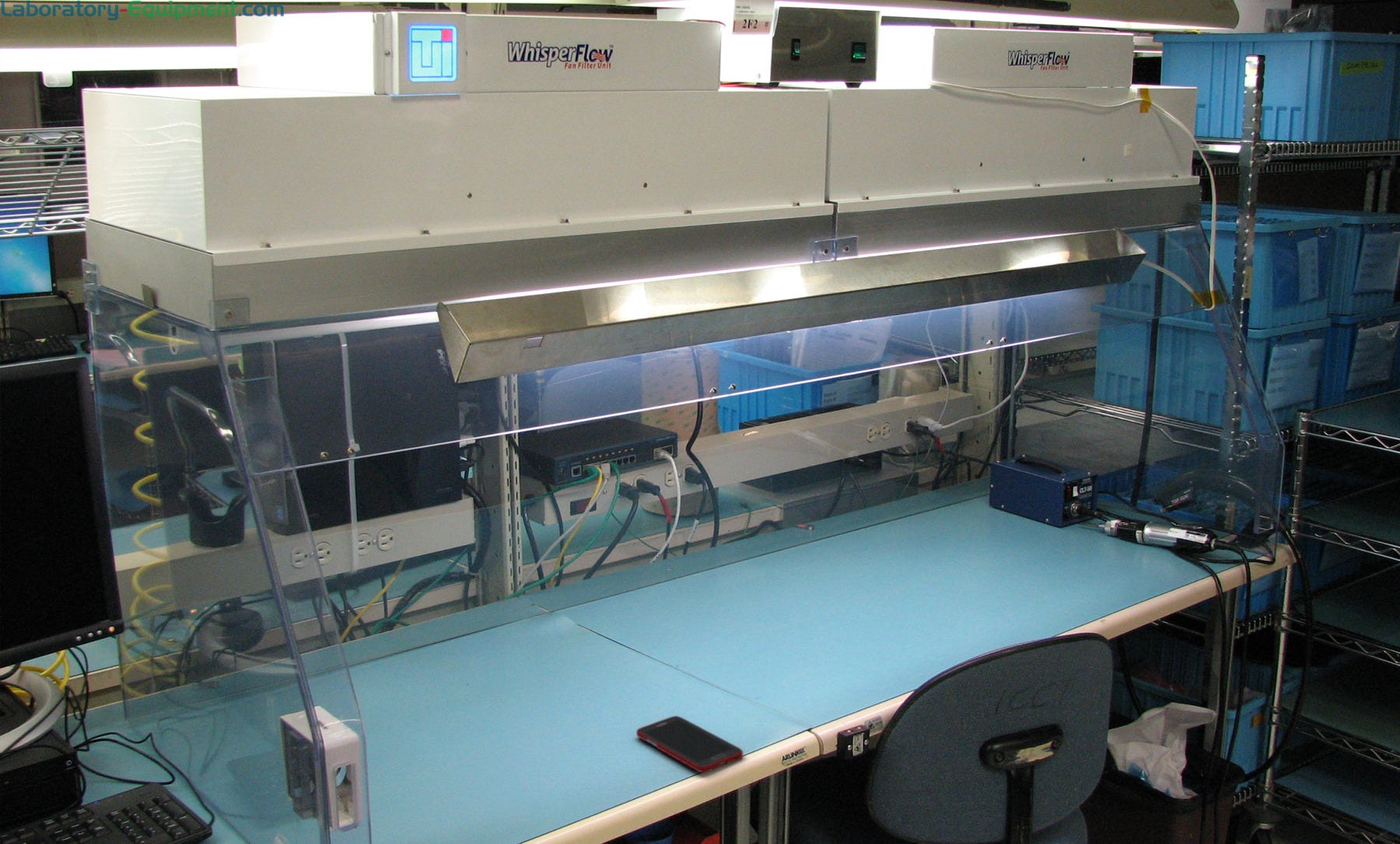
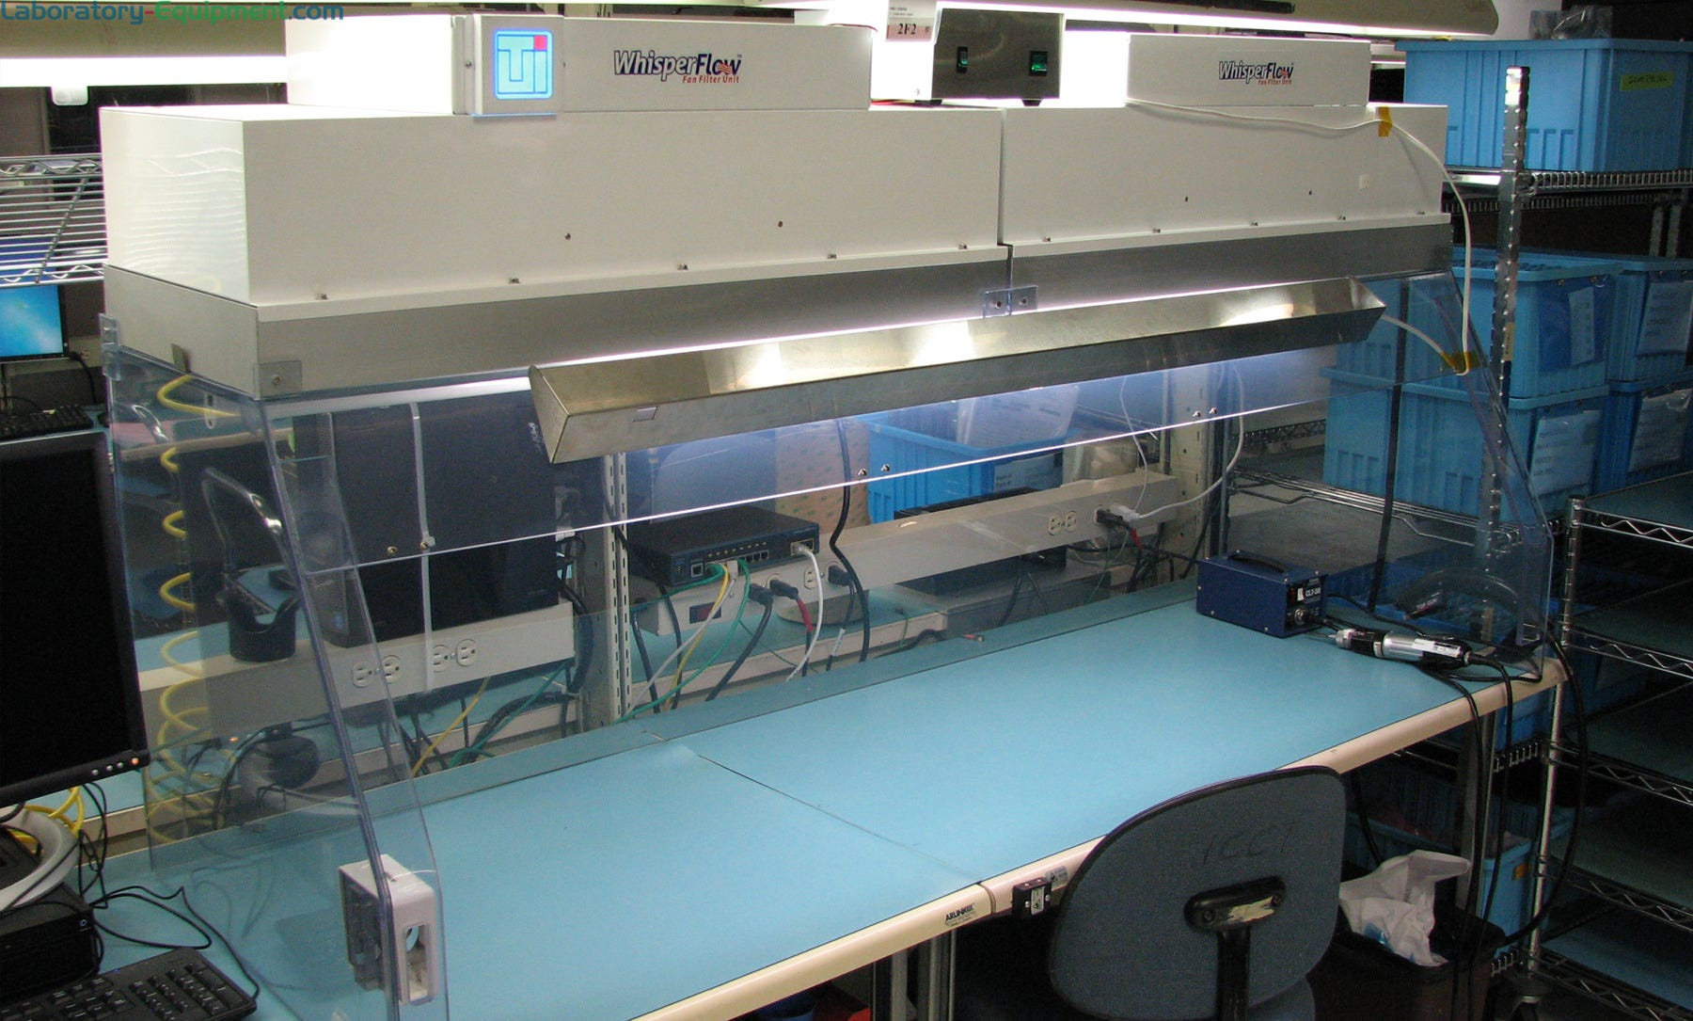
- cell phone [635,715,744,773]
